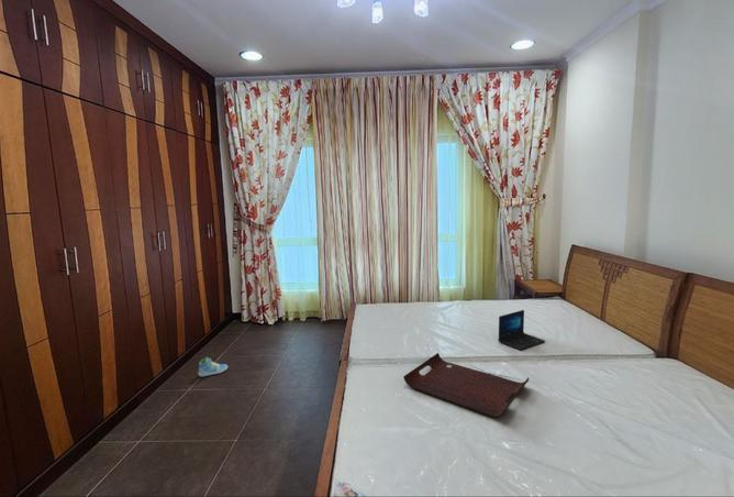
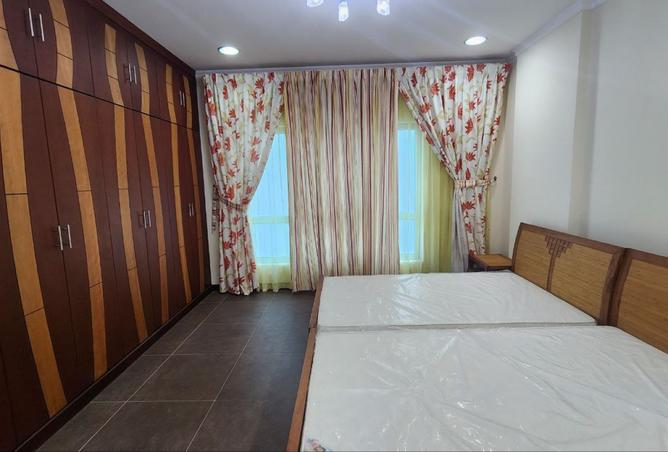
- serving tray [402,352,530,418]
- sneaker [198,356,229,378]
- laptop [497,309,546,351]
